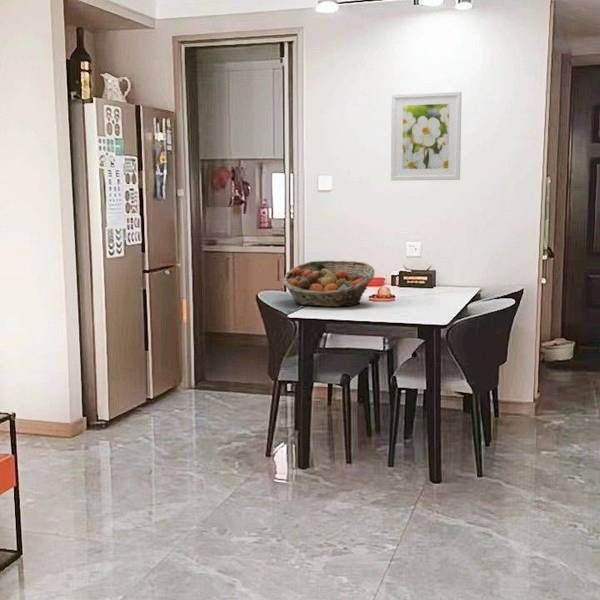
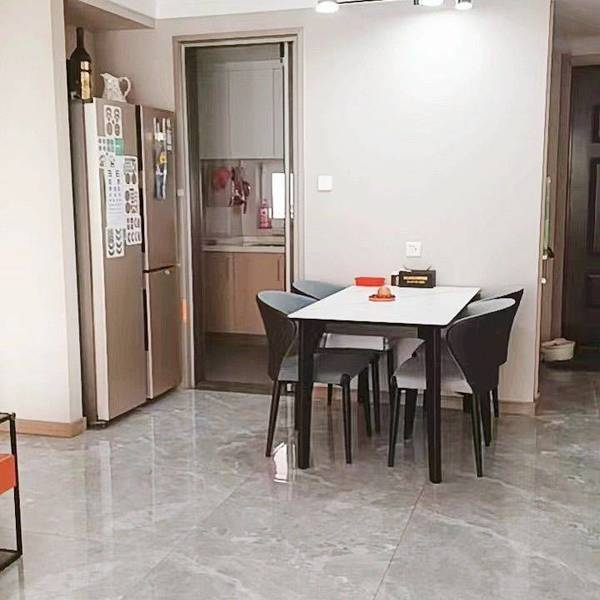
- fruit basket [281,260,376,308]
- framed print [390,90,463,182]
